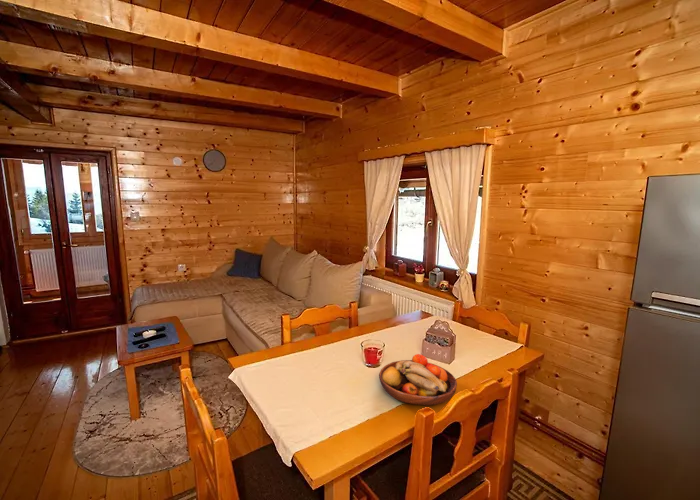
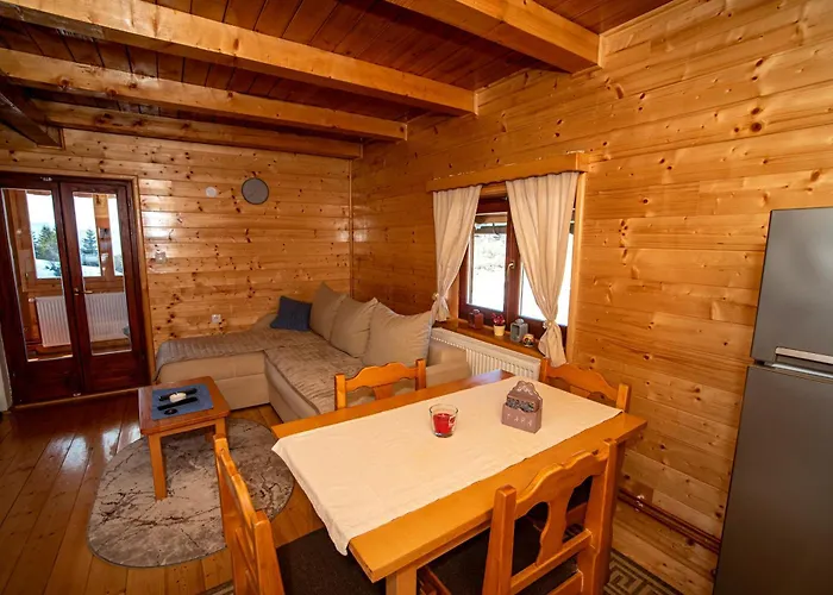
- fruit bowl [378,353,458,407]
